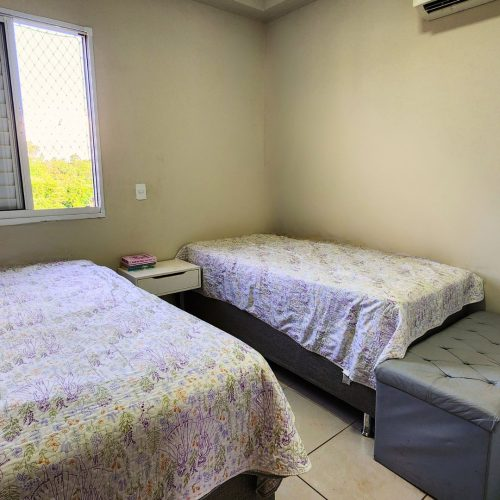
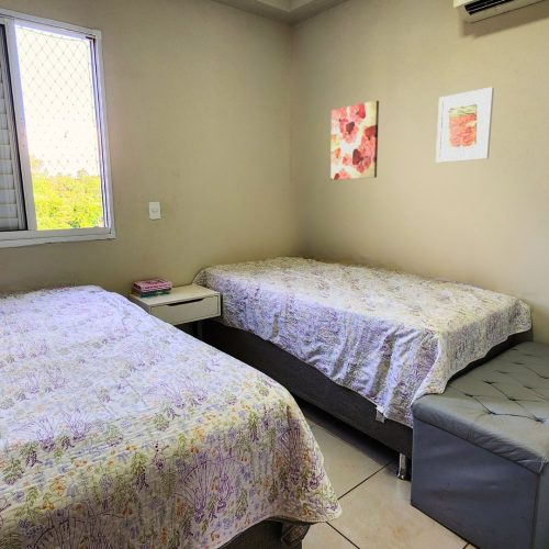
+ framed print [435,86,495,164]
+ wall art [329,100,380,181]
